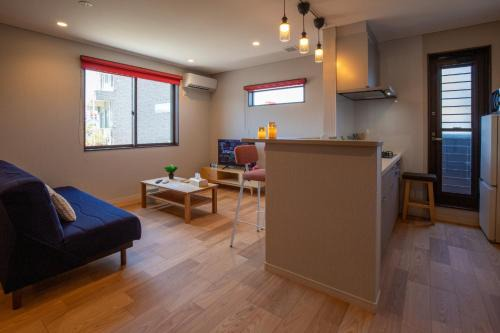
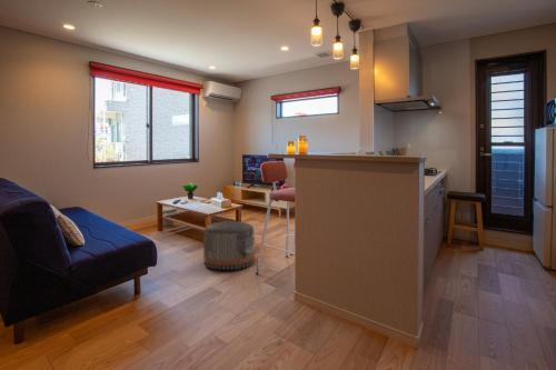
+ pouf [202,220,256,271]
